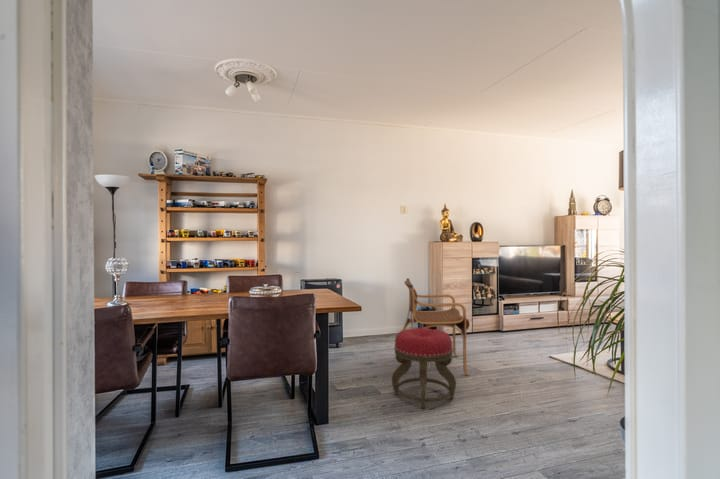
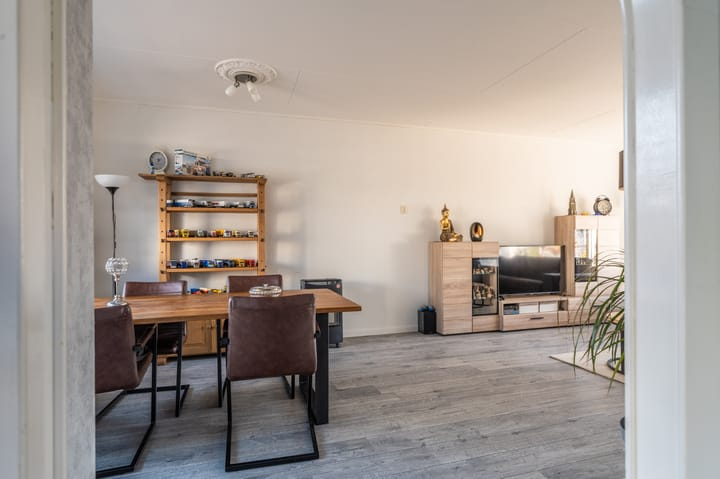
- stool [391,327,457,410]
- armchair [402,277,471,376]
